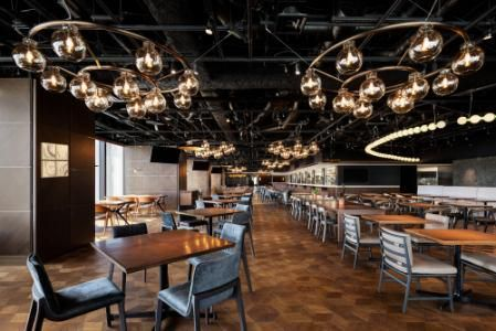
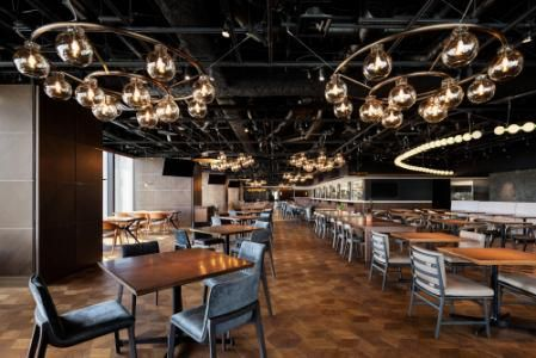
- wall art [40,141,70,179]
